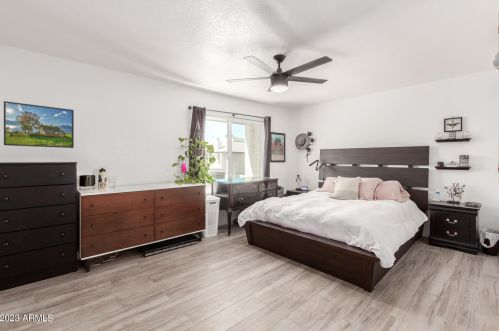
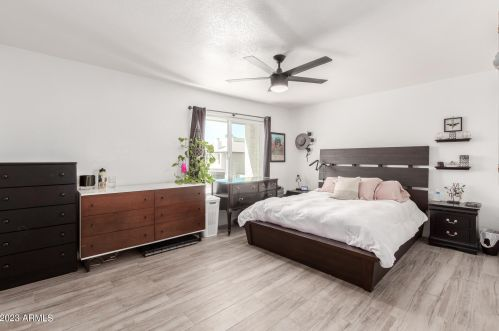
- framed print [3,100,75,149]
